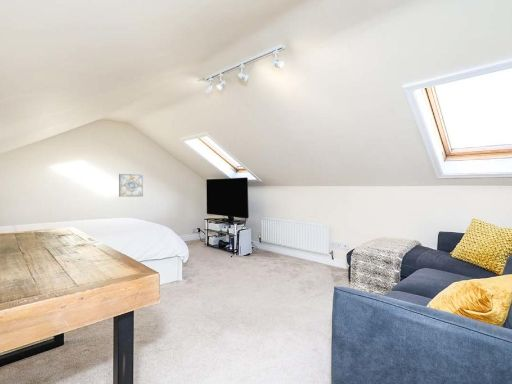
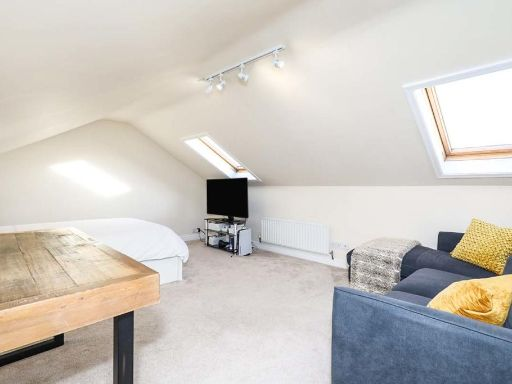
- wall art [118,173,144,198]
